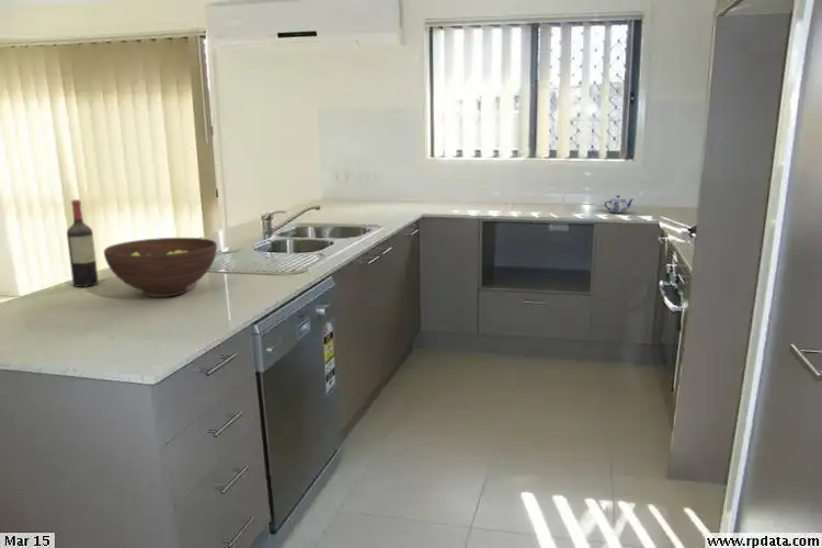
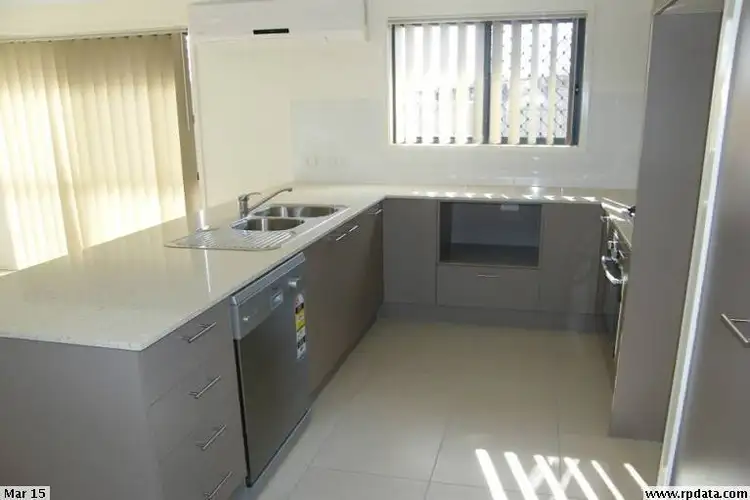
- wine bottle [66,198,100,288]
- teapot [604,194,635,214]
- fruit bowl [103,237,218,298]
